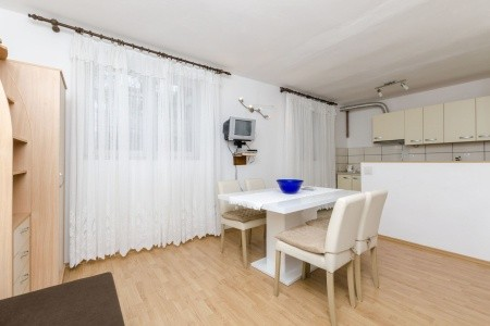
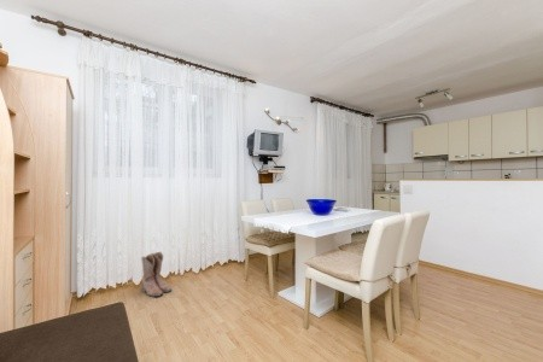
+ boots [140,251,173,298]
